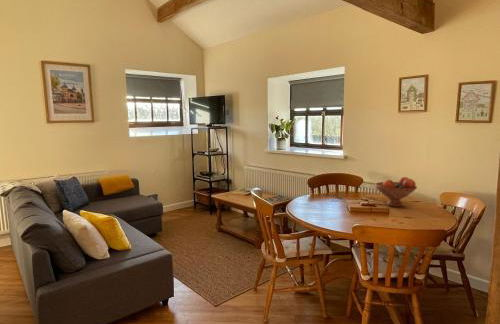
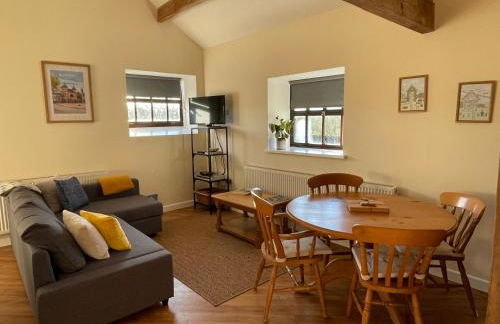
- fruit bowl [374,176,418,208]
